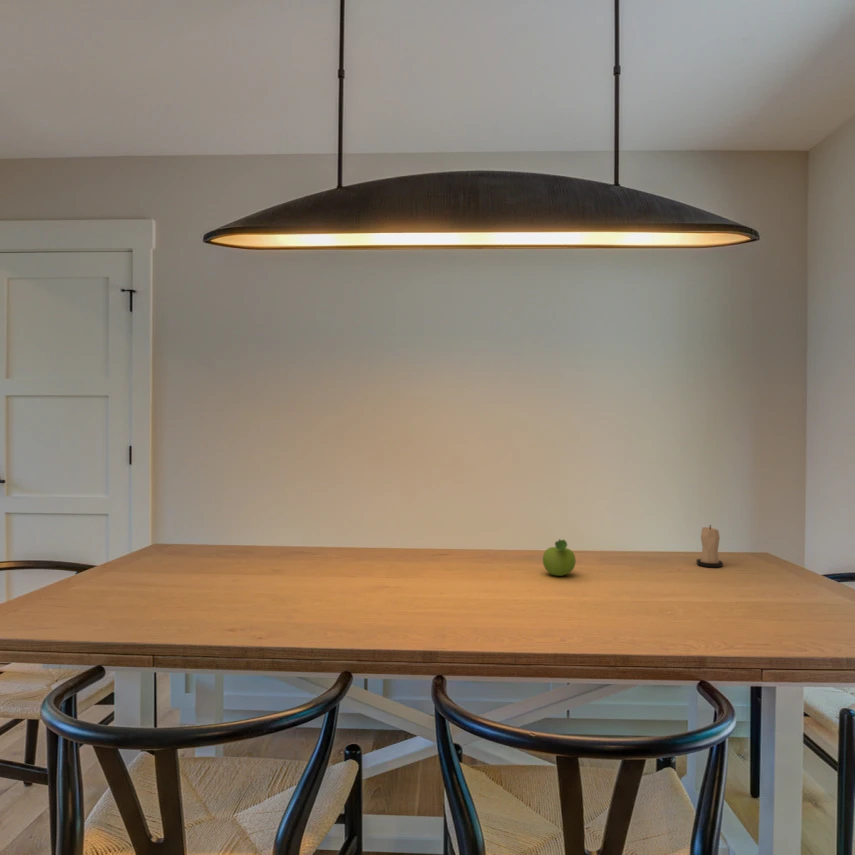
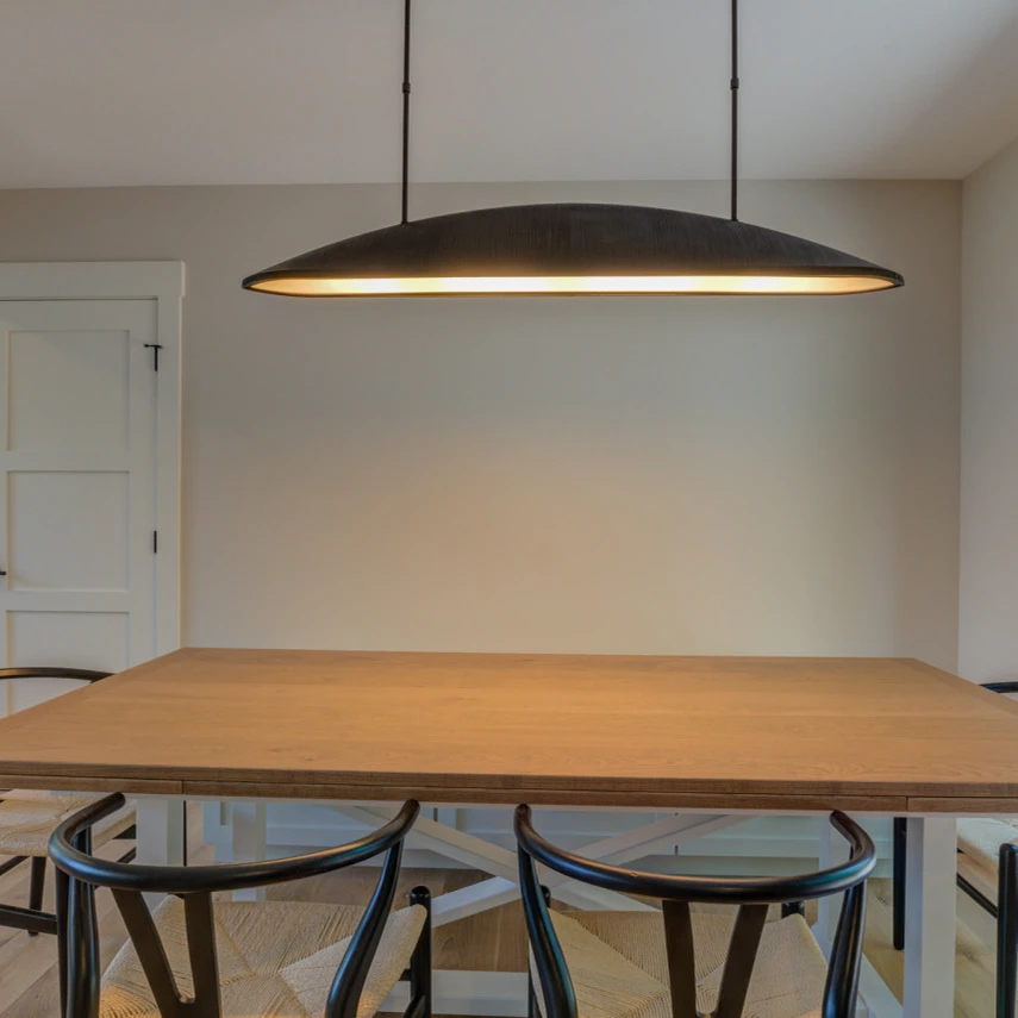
- candle [695,524,724,568]
- fruit [542,538,577,577]
